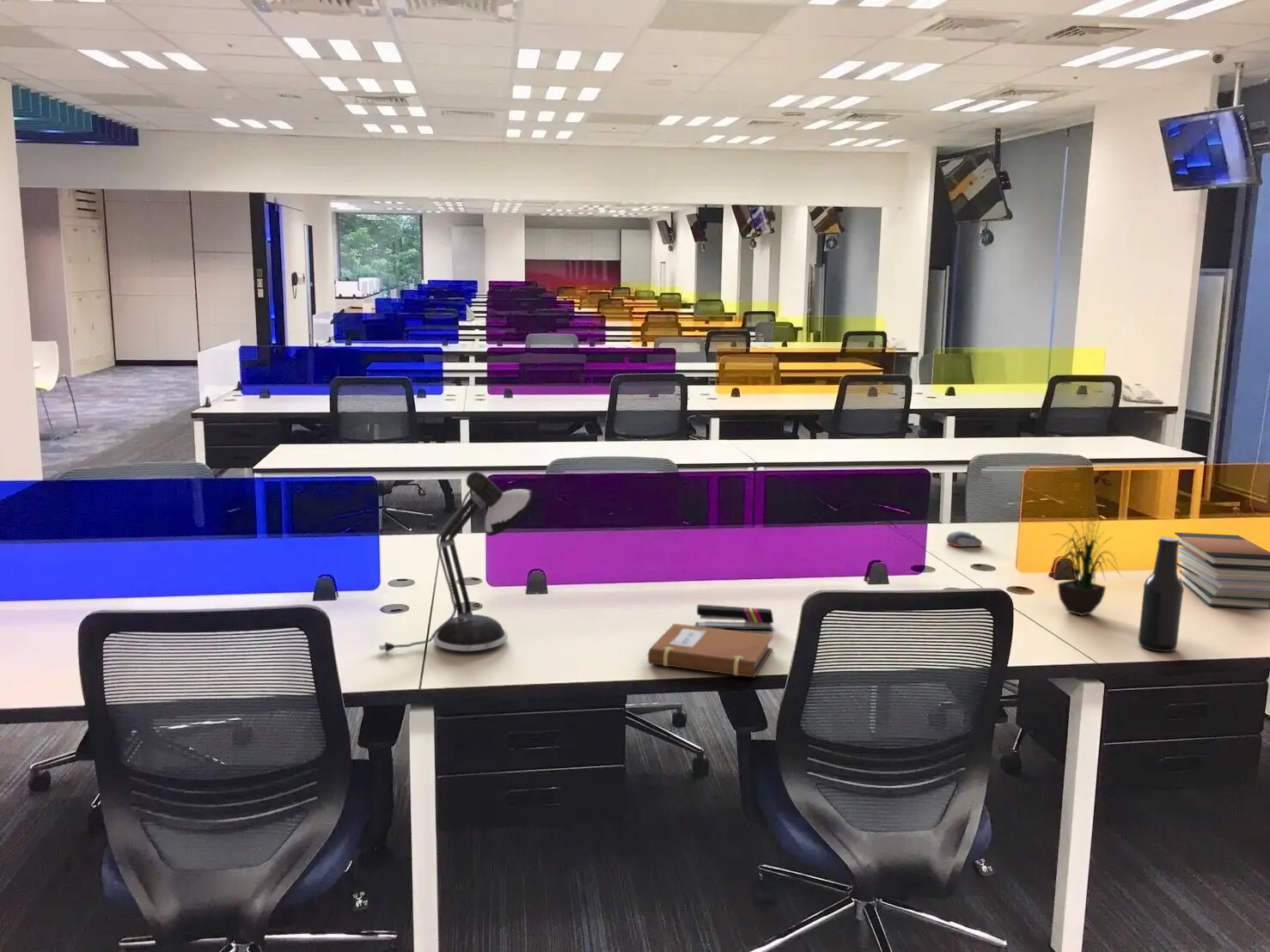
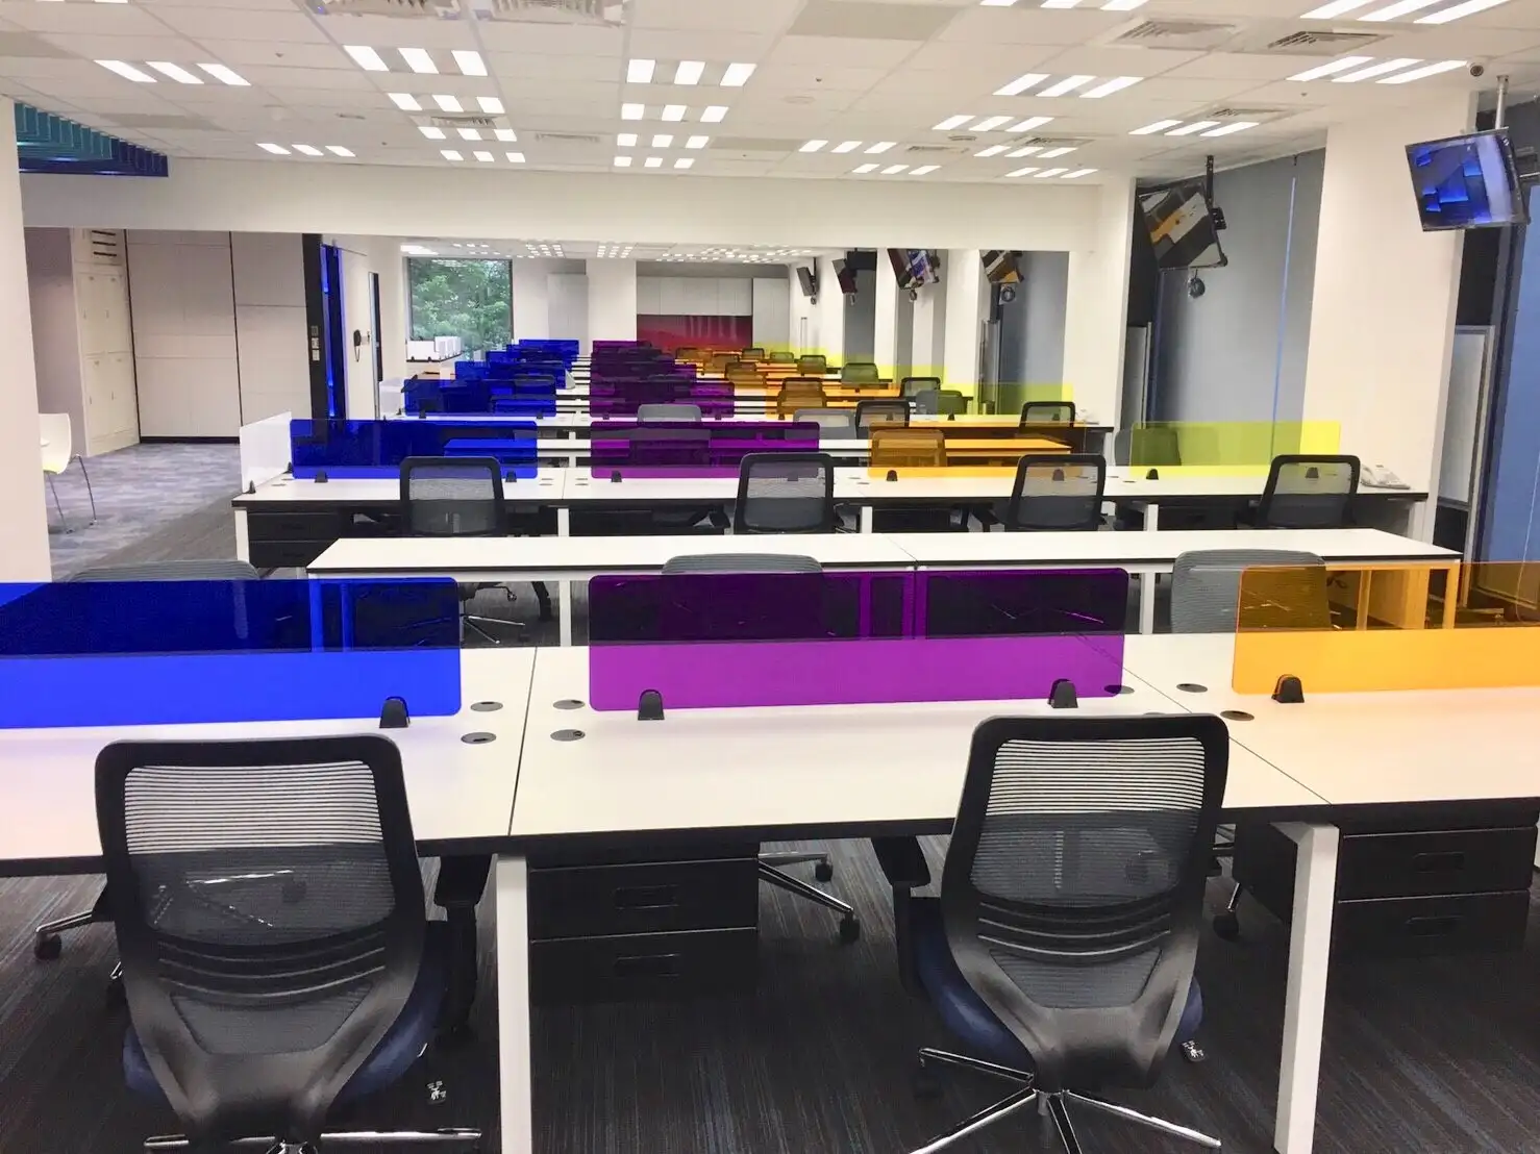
- computer mouse [945,530,983,548]
- book stack [1174,532,1270,611]
- beer bottle [1138,536,1184,653]
- desk lamp [378,471,534,653]
- potted plant [1045,493,1124,617]
- notebook [645,623,773,678]
- stapler [695,604,774,631]
